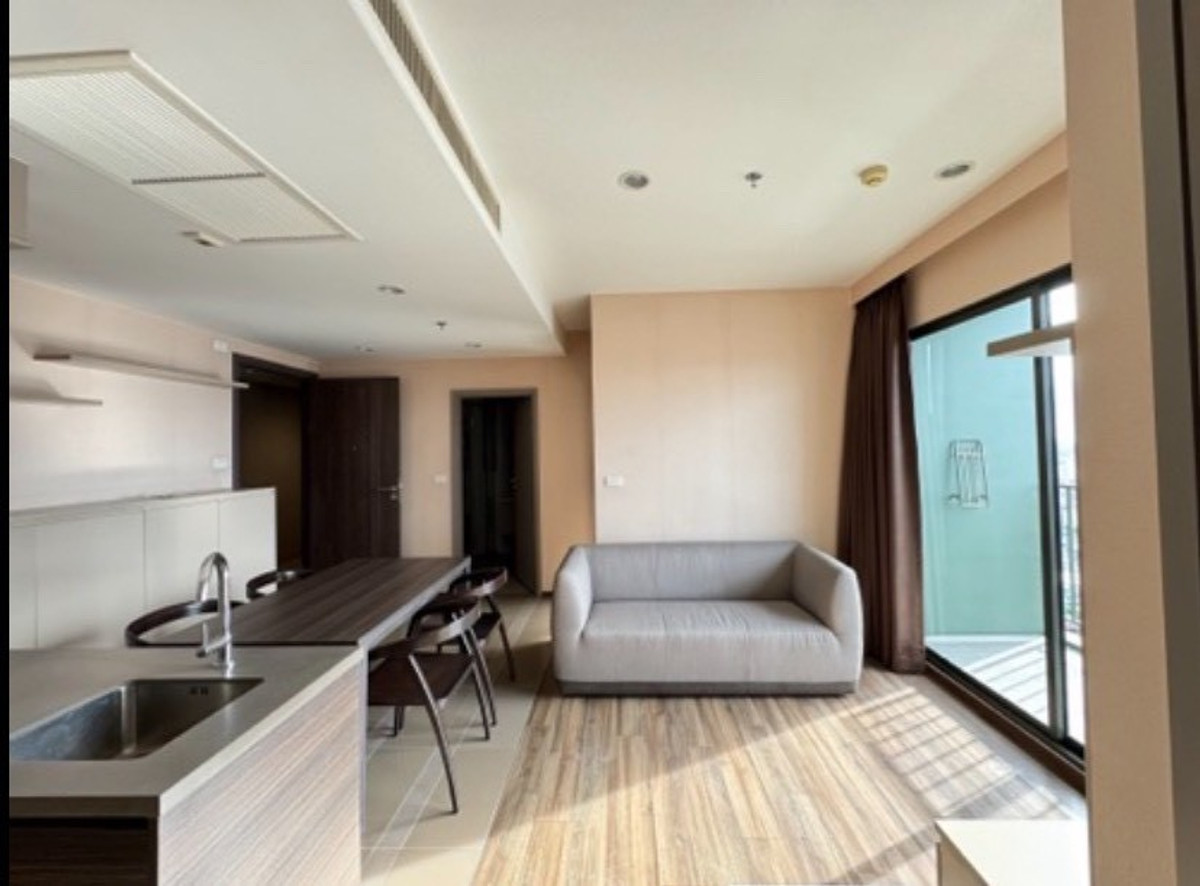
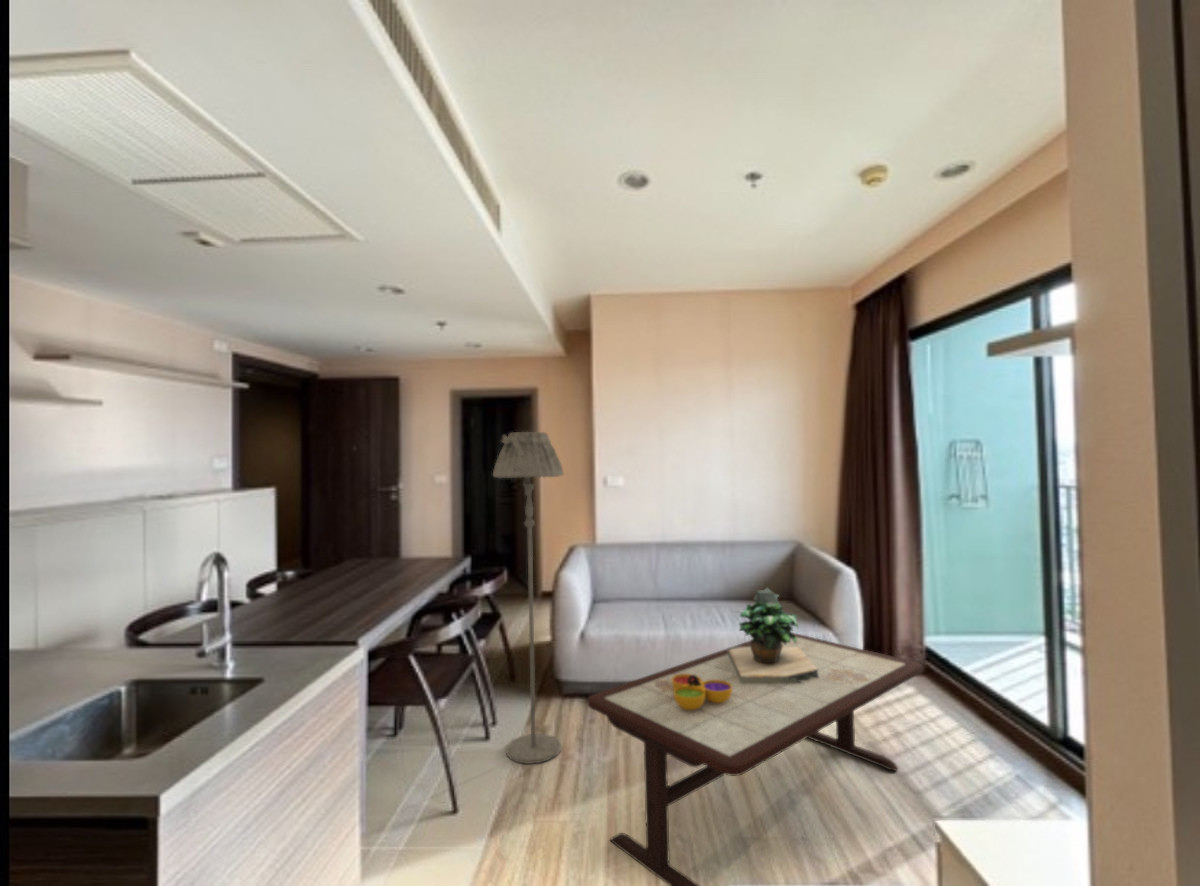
+ floor lamp [492,431,565,765]
+ decorative bowl [672,674,732,710]
+ coffee table [587,632,923,886]
+ potted plant [728,586,819,684]
